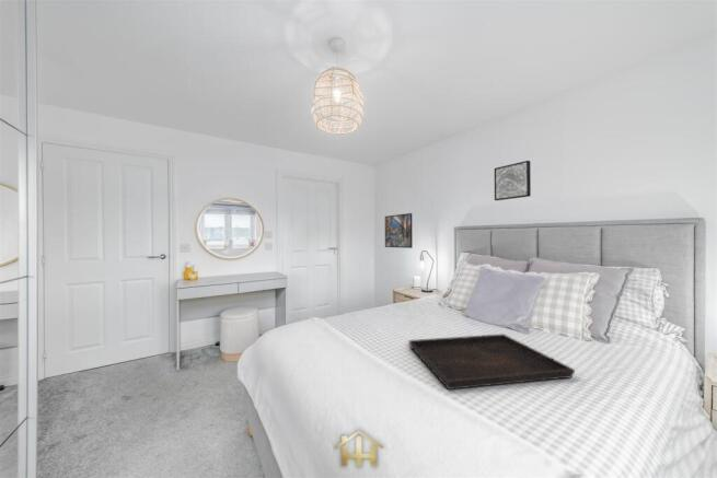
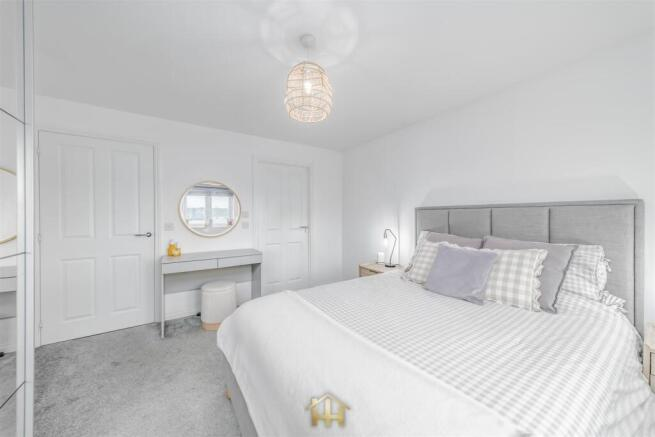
- wall art [494,160,532,201]
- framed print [384,212,414,249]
- serving tray [408,333,576,390]
